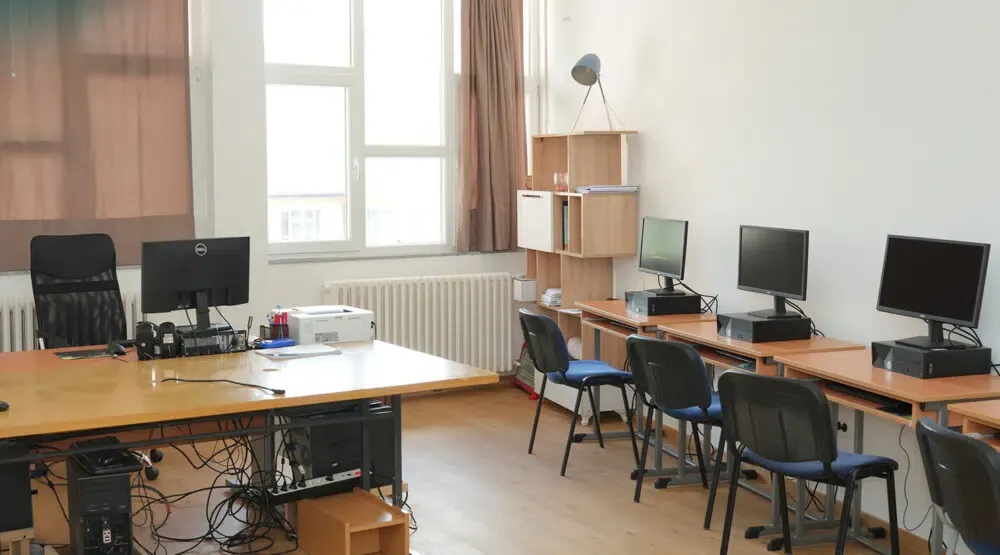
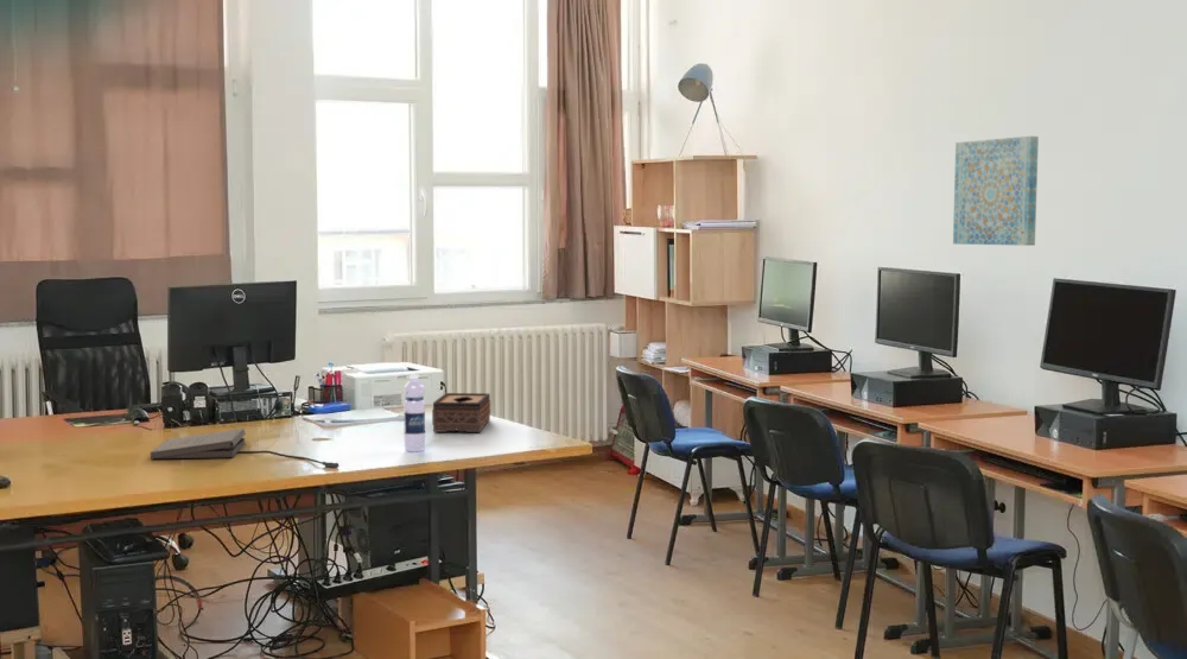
+ tissue box [431,392,491,433]
+ wall art [952,135,1040,247]
+ water bottle [402,374,426,452]
+ pizza box [150,427,247,460]
